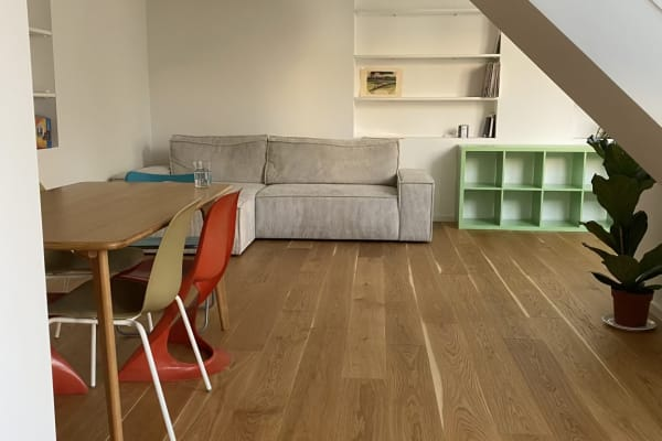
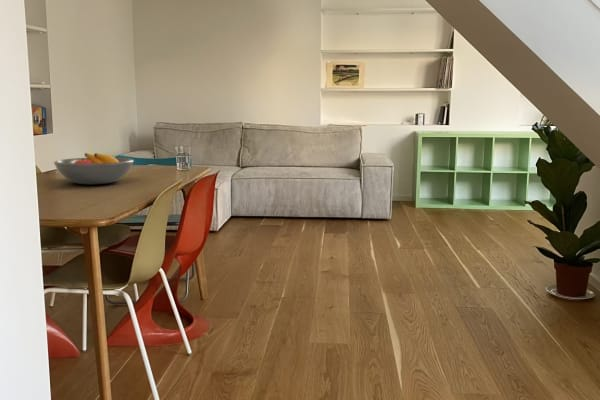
+ fruit bowl [53,152,135,186]
